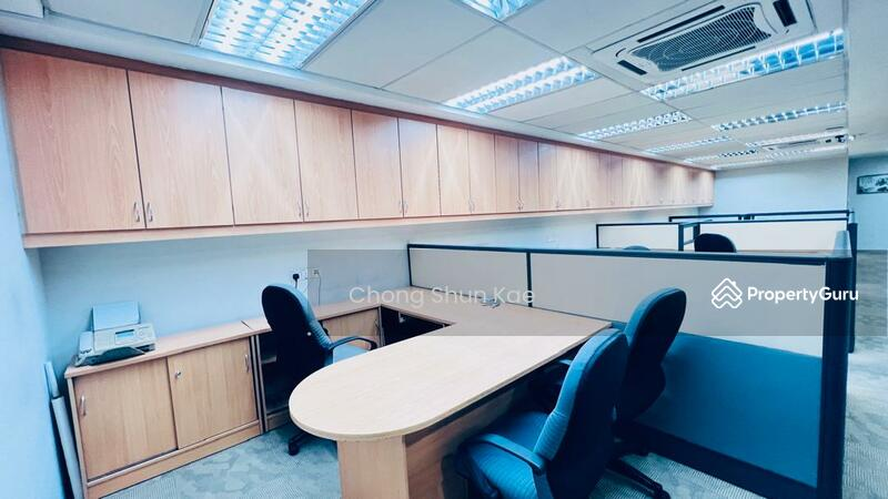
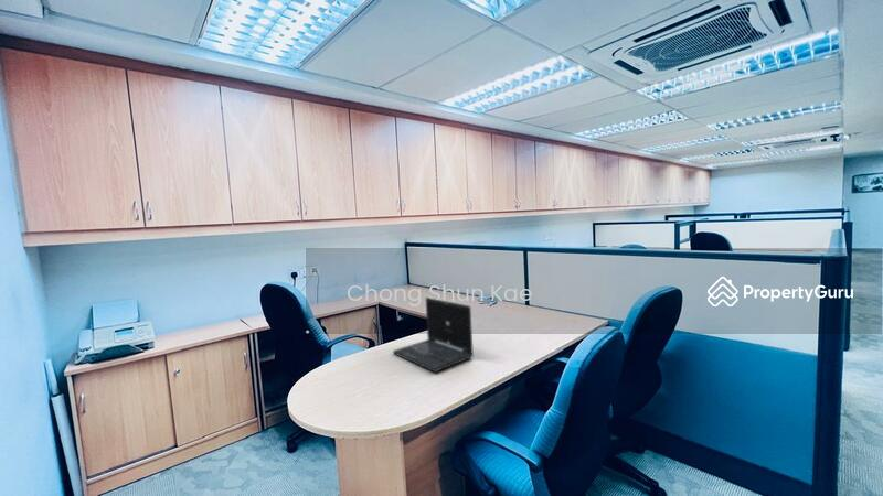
+ laptop [392,296,475,374]
